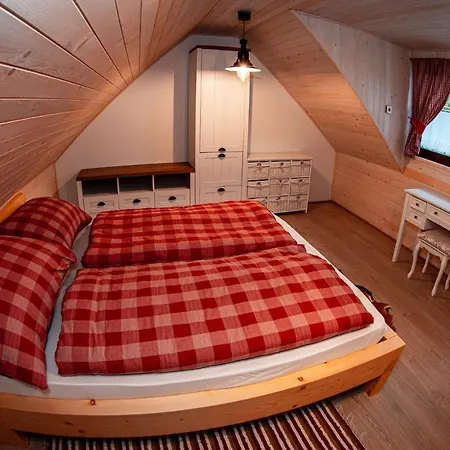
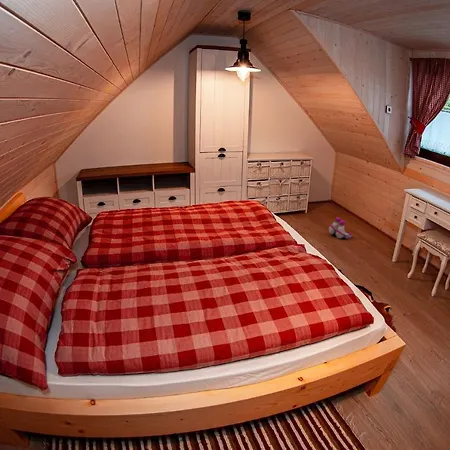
+ boots [328,216,353,240]
